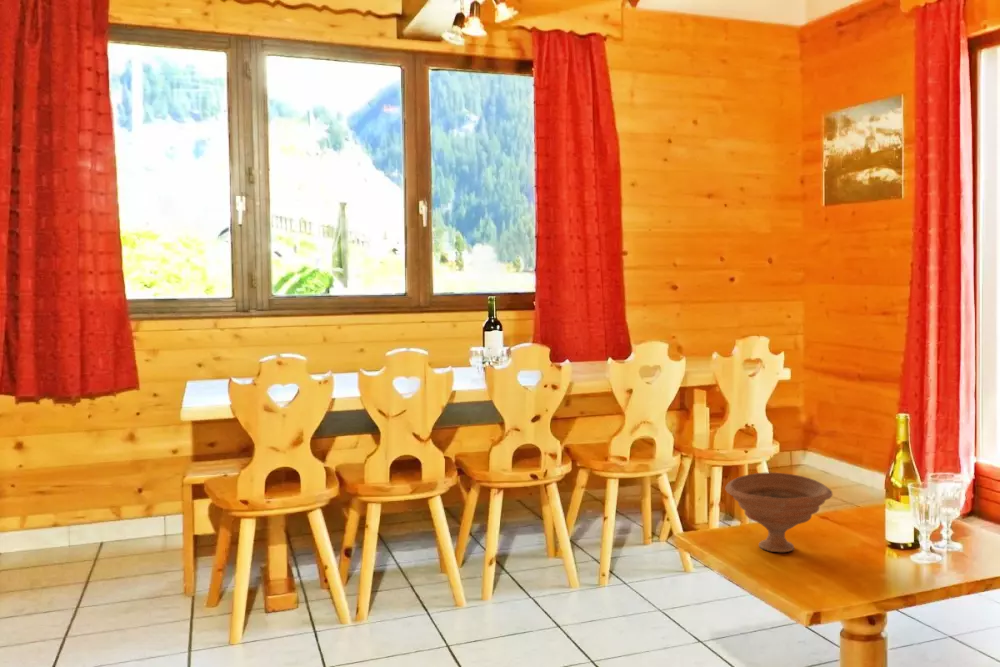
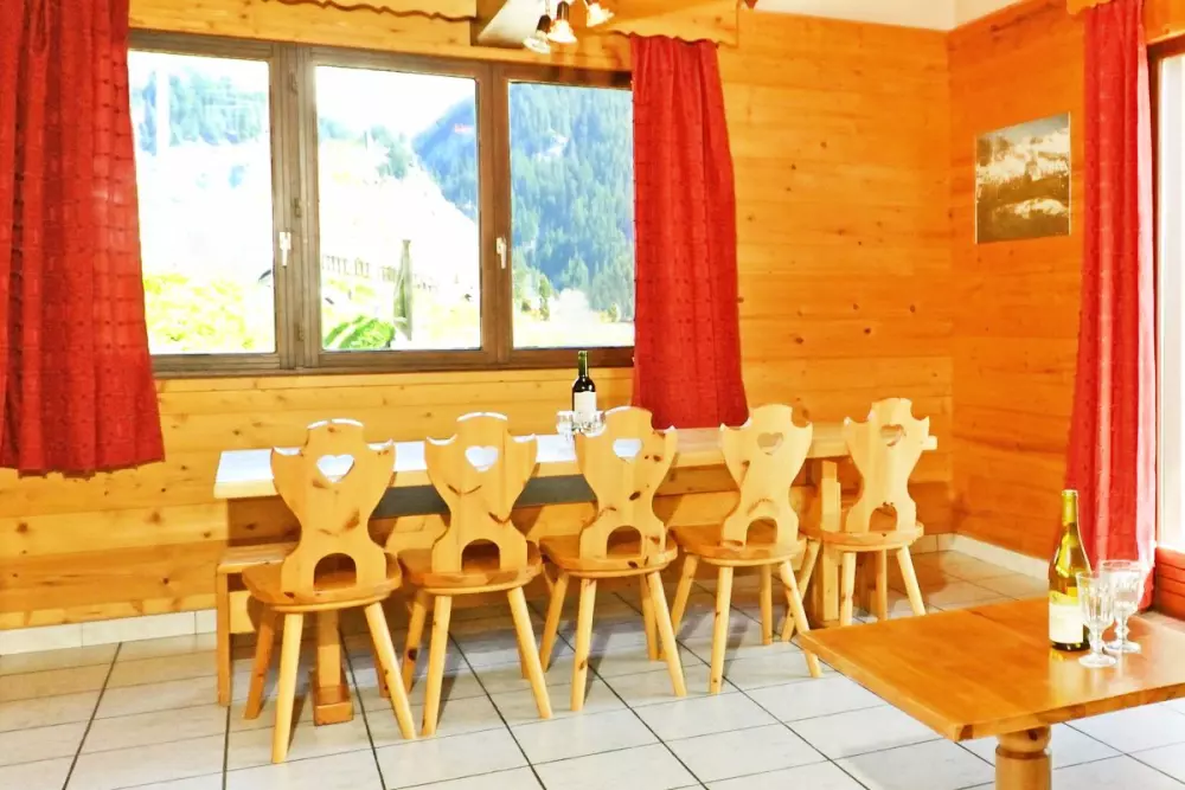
- bowl [724,472,834,553]
